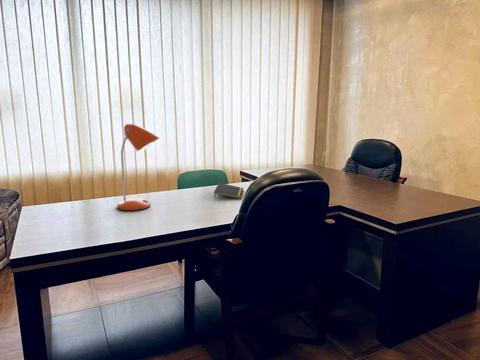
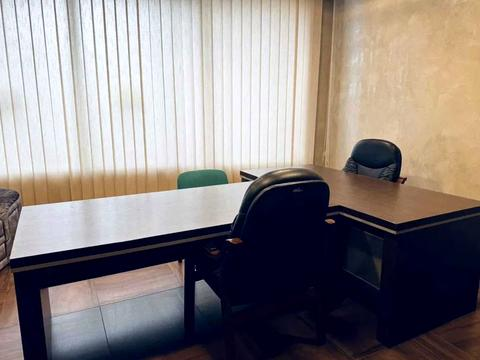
- notepad [213,182,245,200]
- desk lamp [116,123,162,212]
